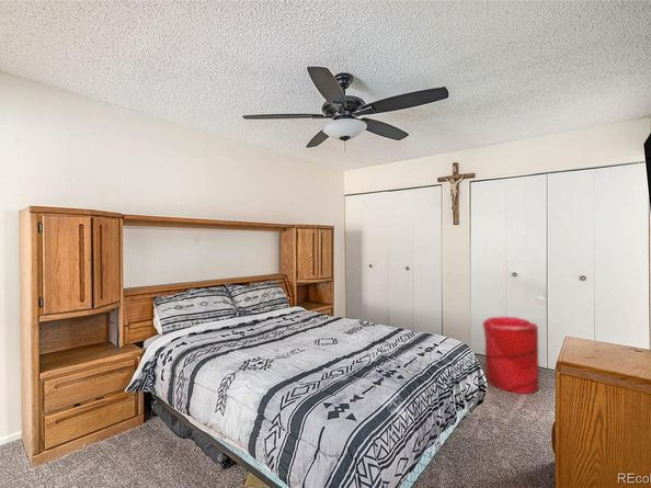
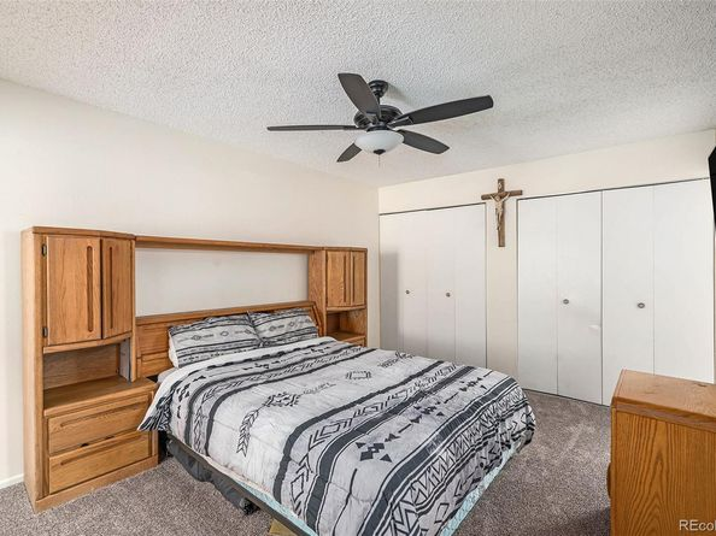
- laundry hamper [481,315,540,395]
